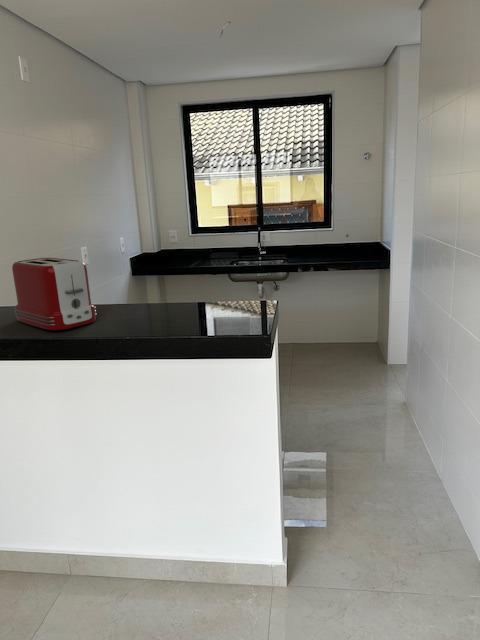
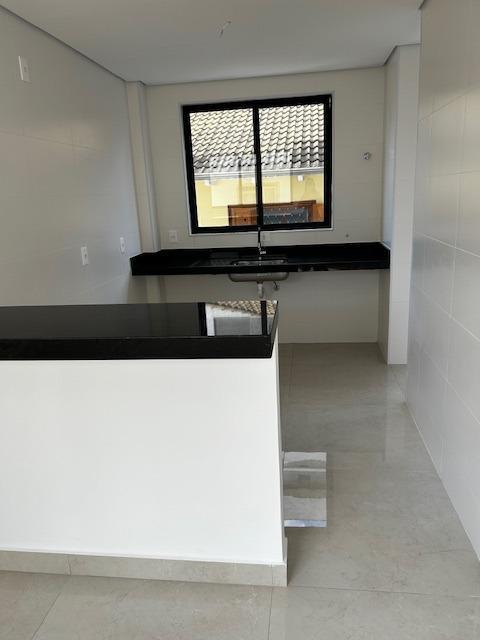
- toaster [11,257,98,331]
